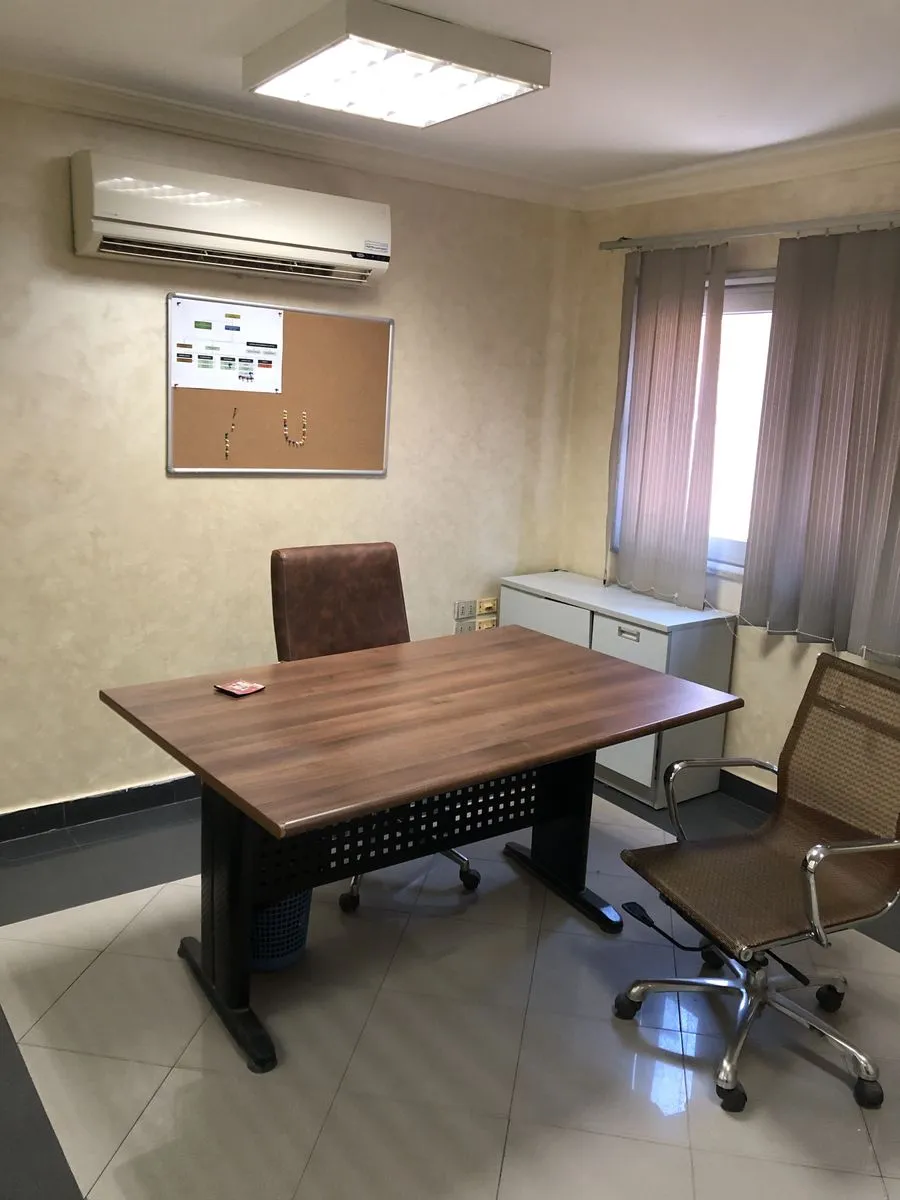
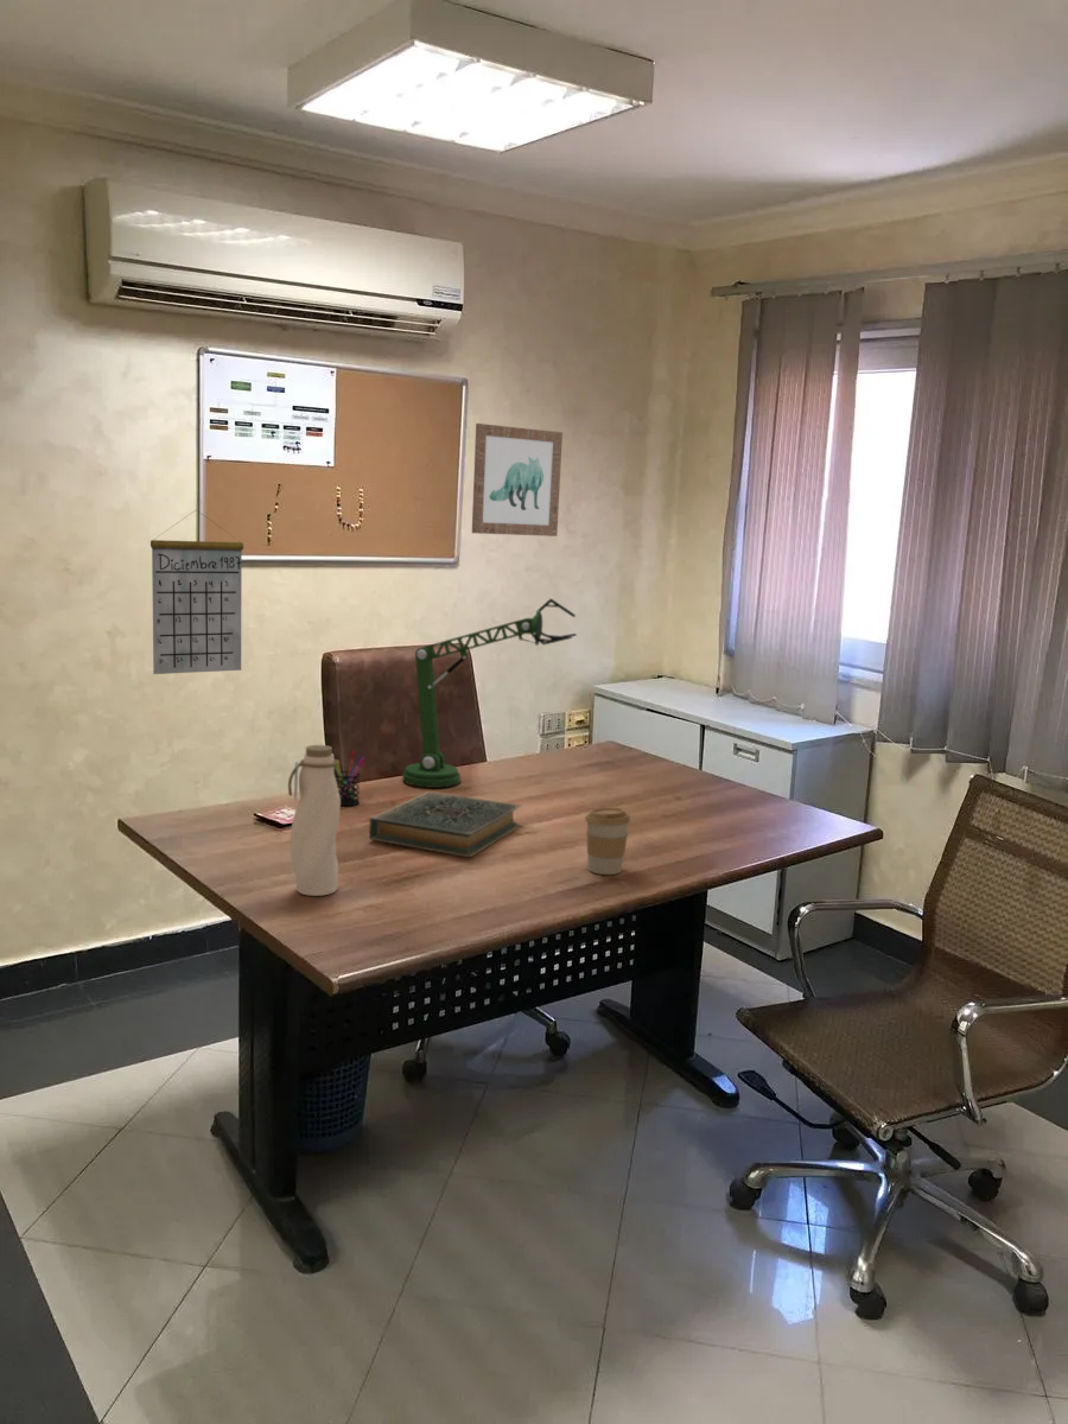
+ desk lamp [401,597,578,789]
+ wall art [471,422,564,538]
+ water bottle [287,744,342,897]
+ coffee cup [584,807,631,876]
+ calendar [150,508,244,675]
+ hardback book [368,790,522,858]
+ pen holder [333,749,367,807]
